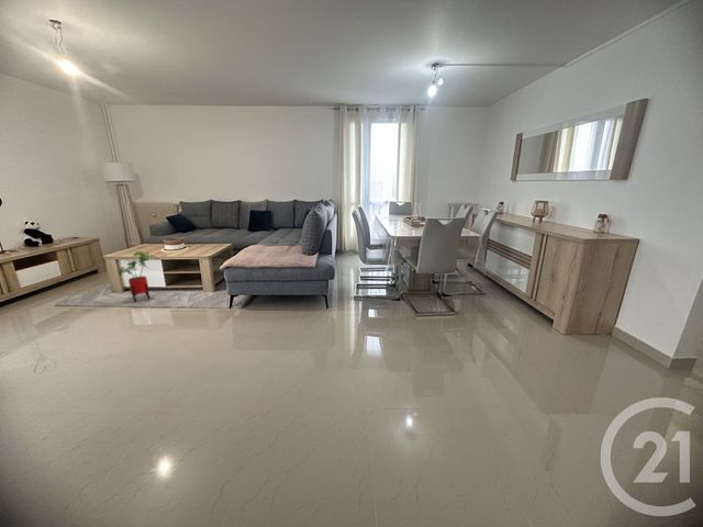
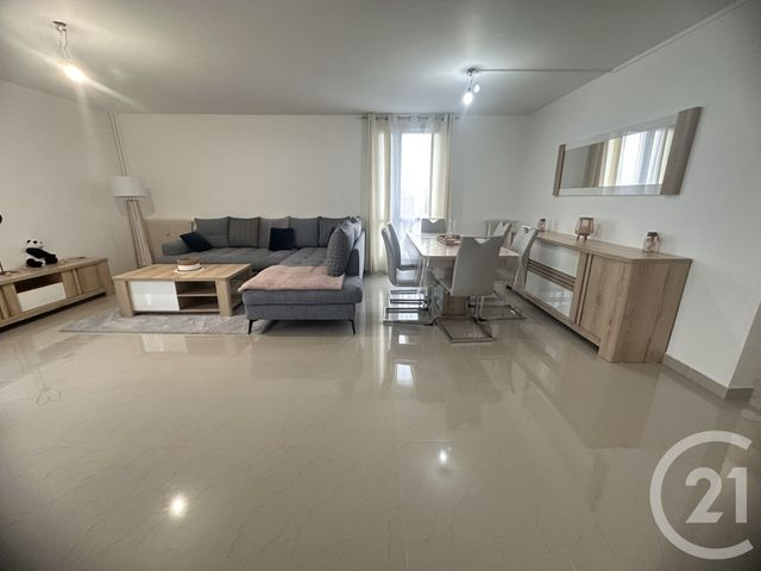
- house plant [118,250,156,303]
